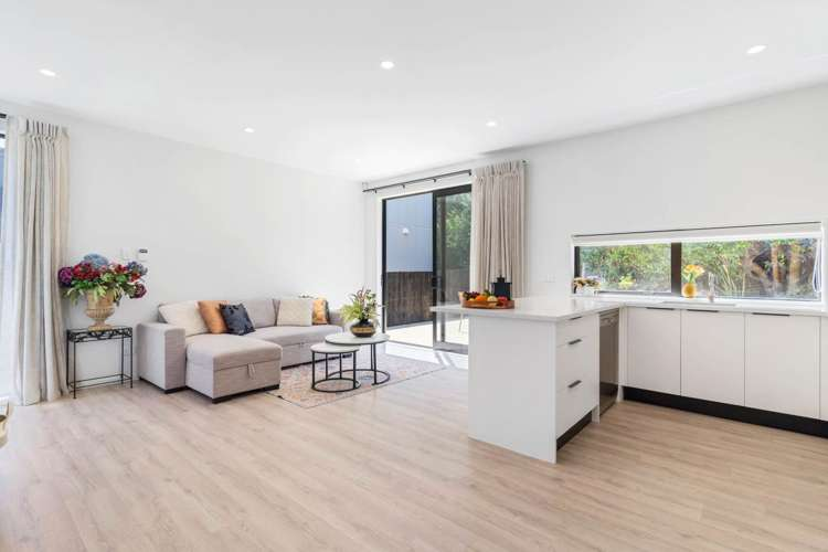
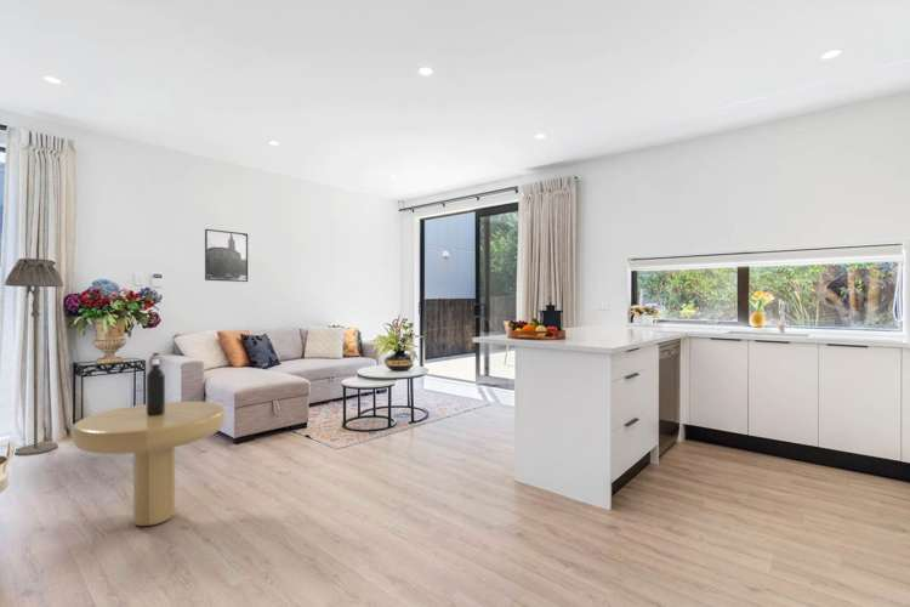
+ floor lamp [4,257,64,456]
+ dining table [70,352,227,527]
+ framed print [204,228,249,283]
